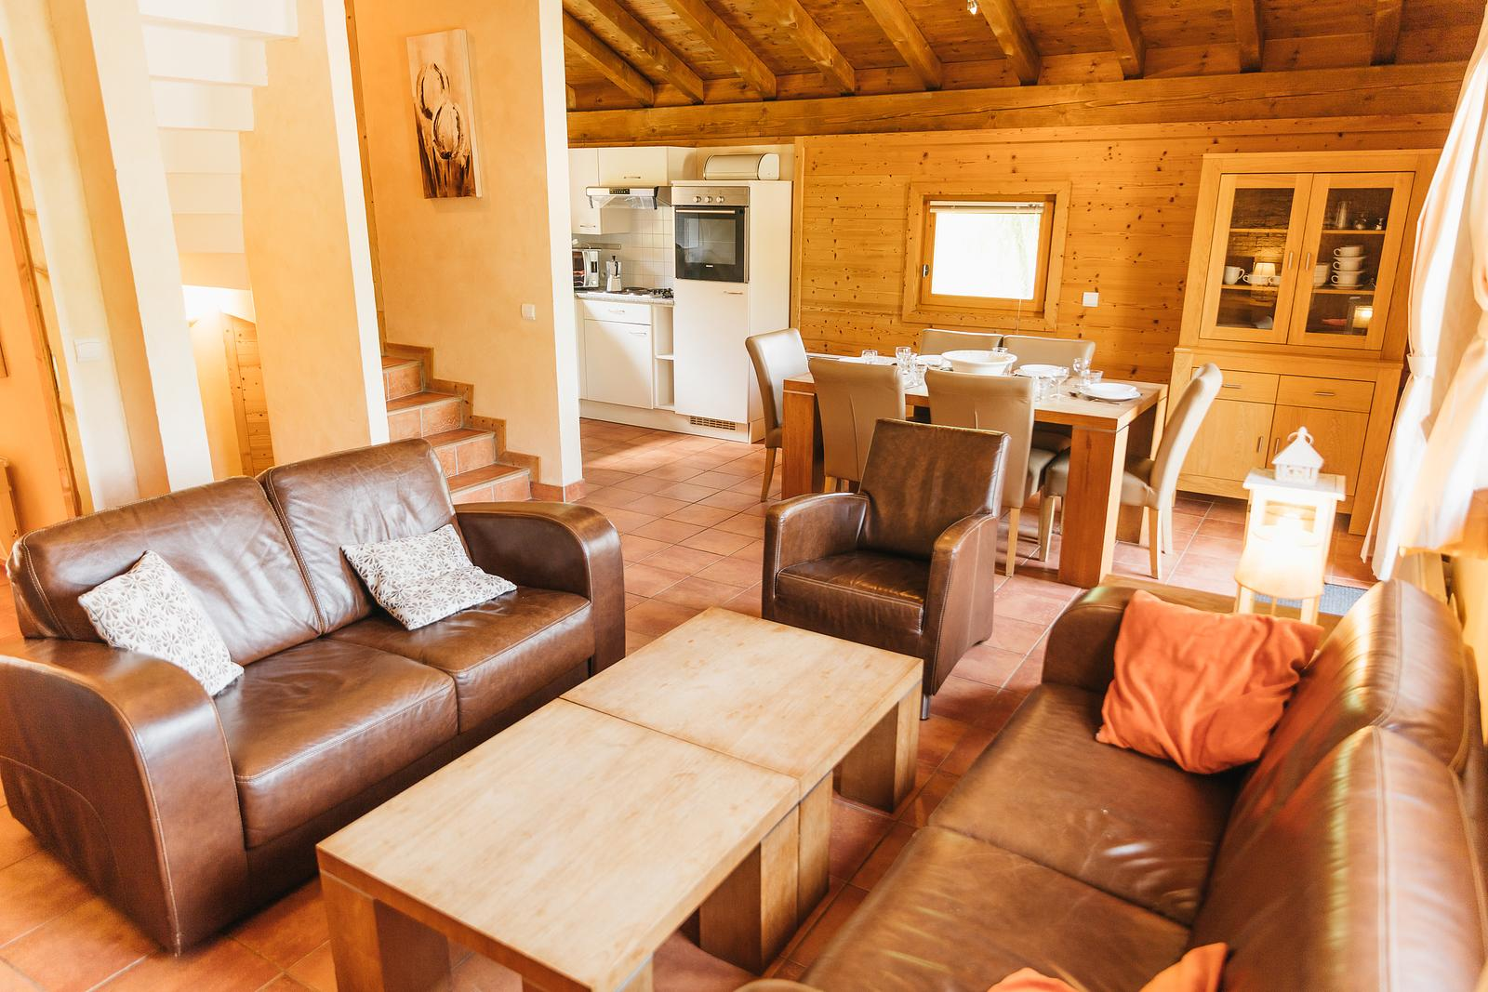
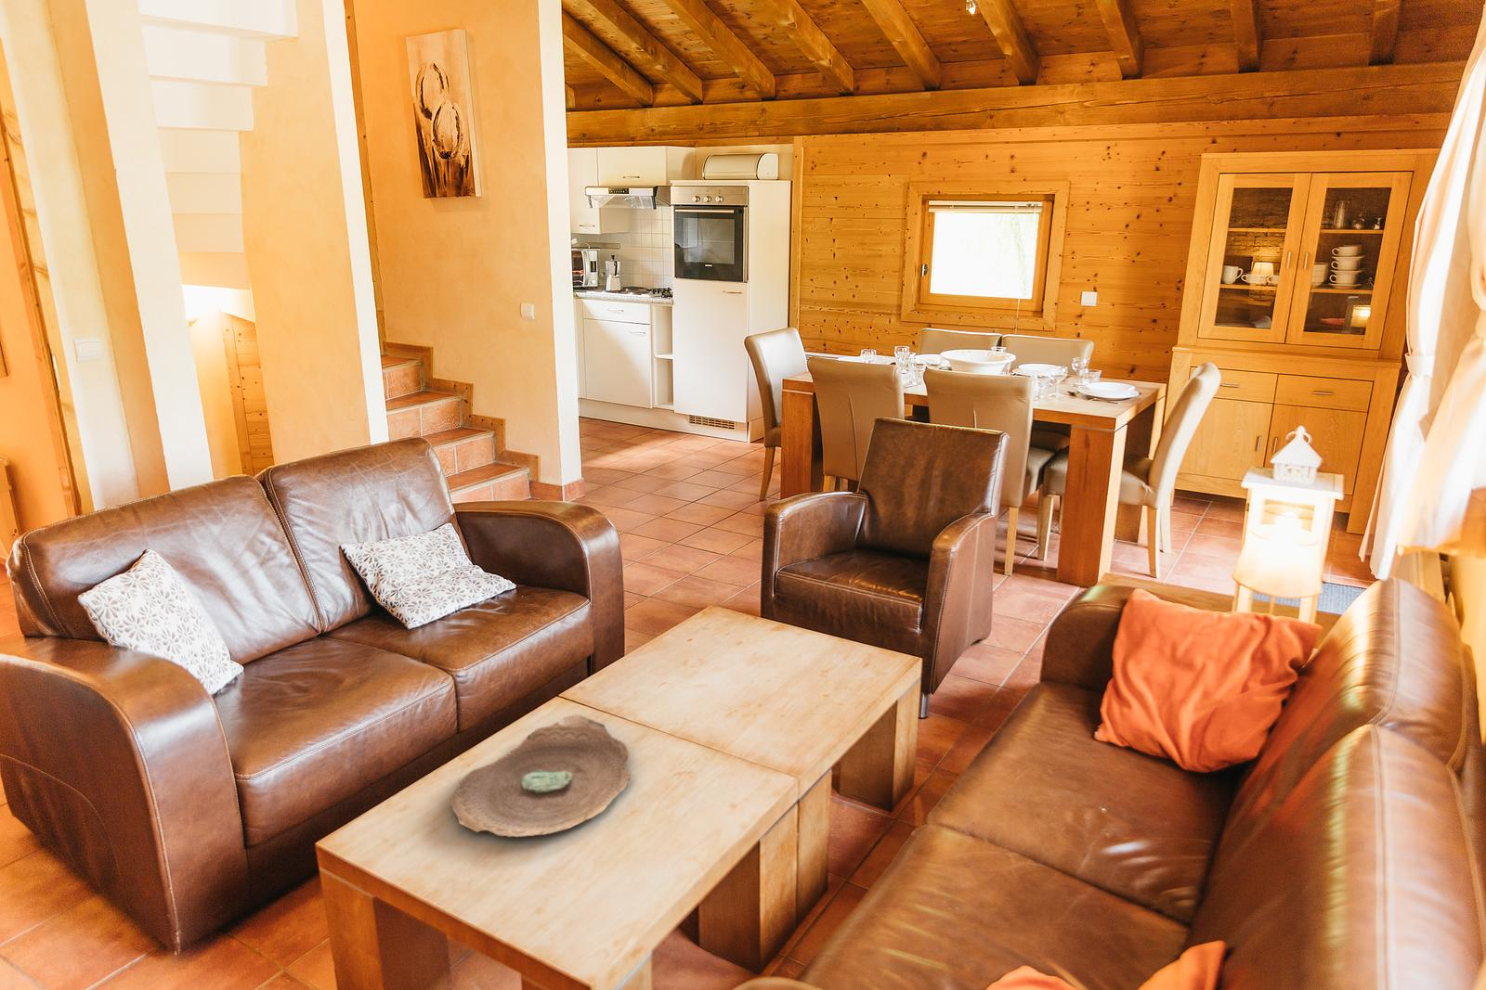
+ decorative bowl [448,714,631,838]
